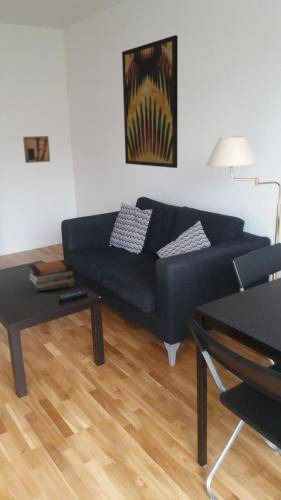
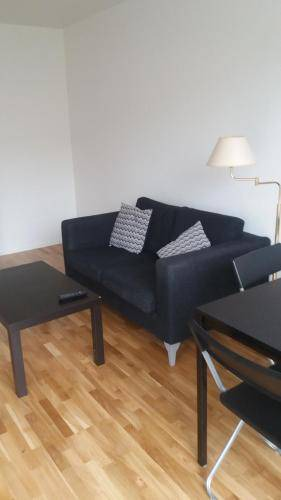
- wall art [22,135,51,164]
- wall art [121,34,179,169]
- book stack [27,258,76,293]
